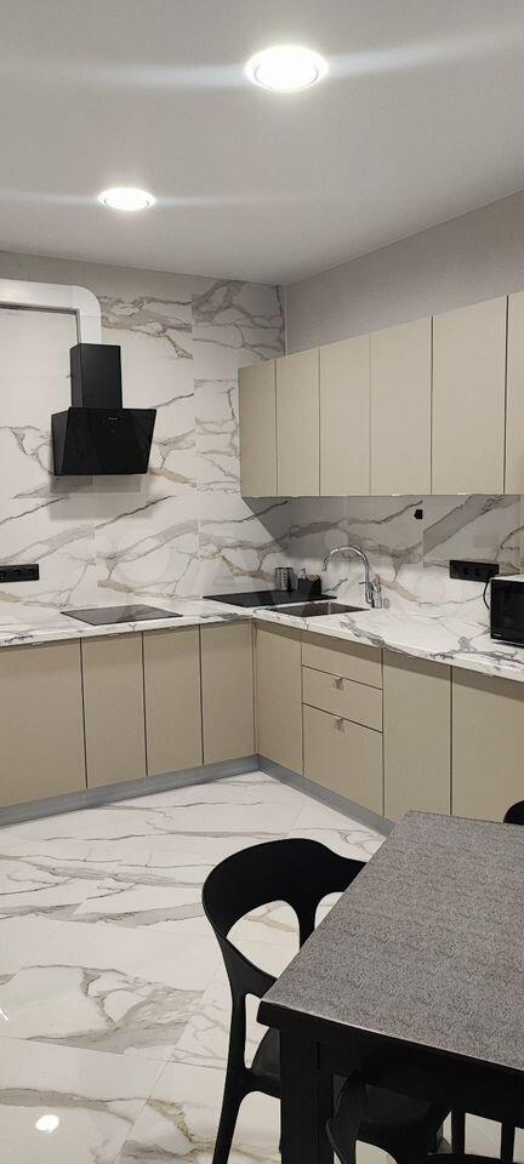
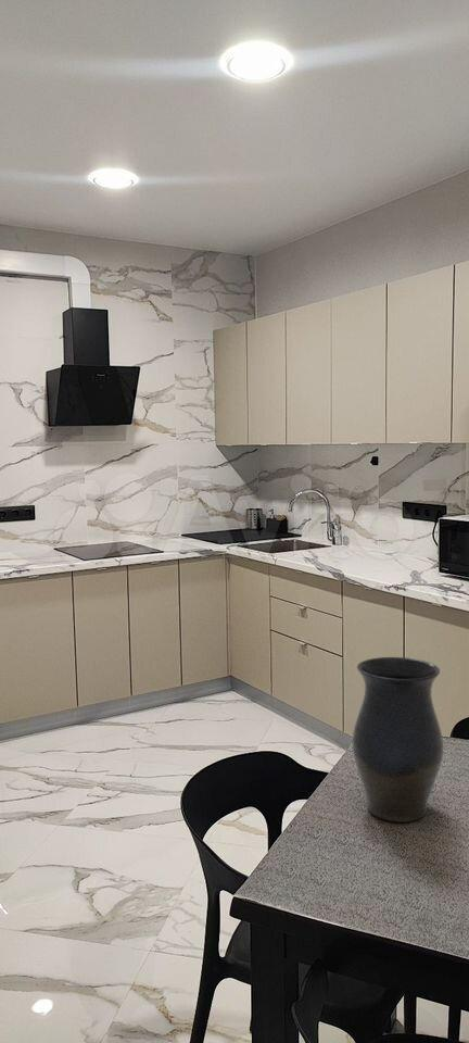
+ vase [352,656,445,824]
